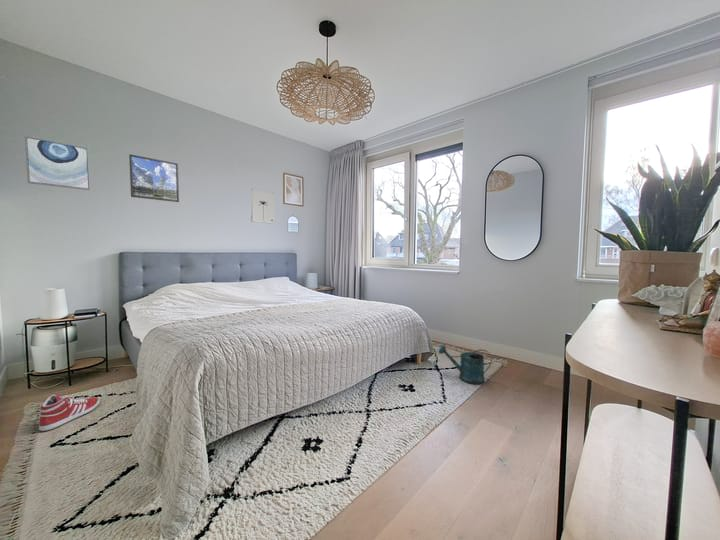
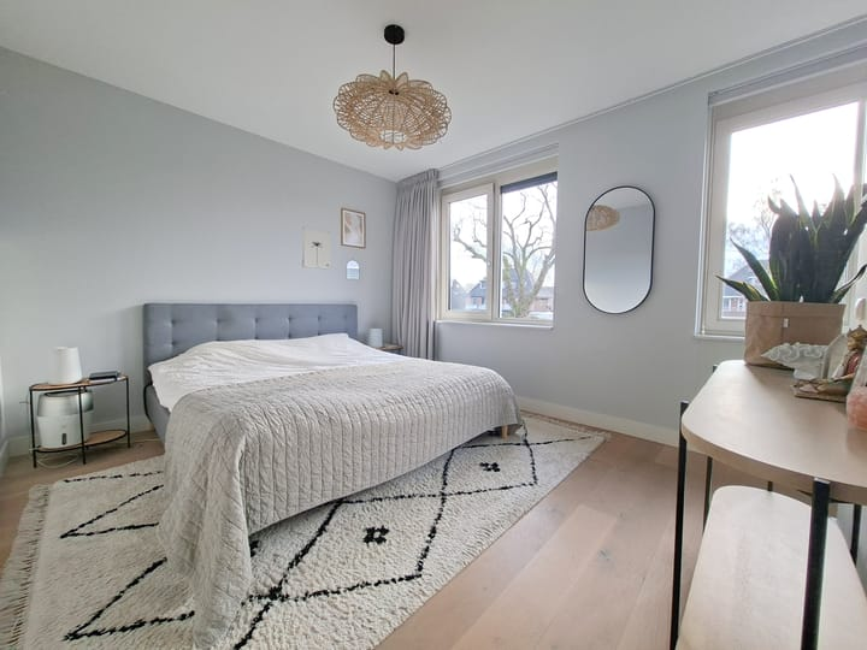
- watering can [437,344,493,385]
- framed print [128,153,180,203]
- wall art [24,135,91,191]
- sneaker [38,394,100,432]
